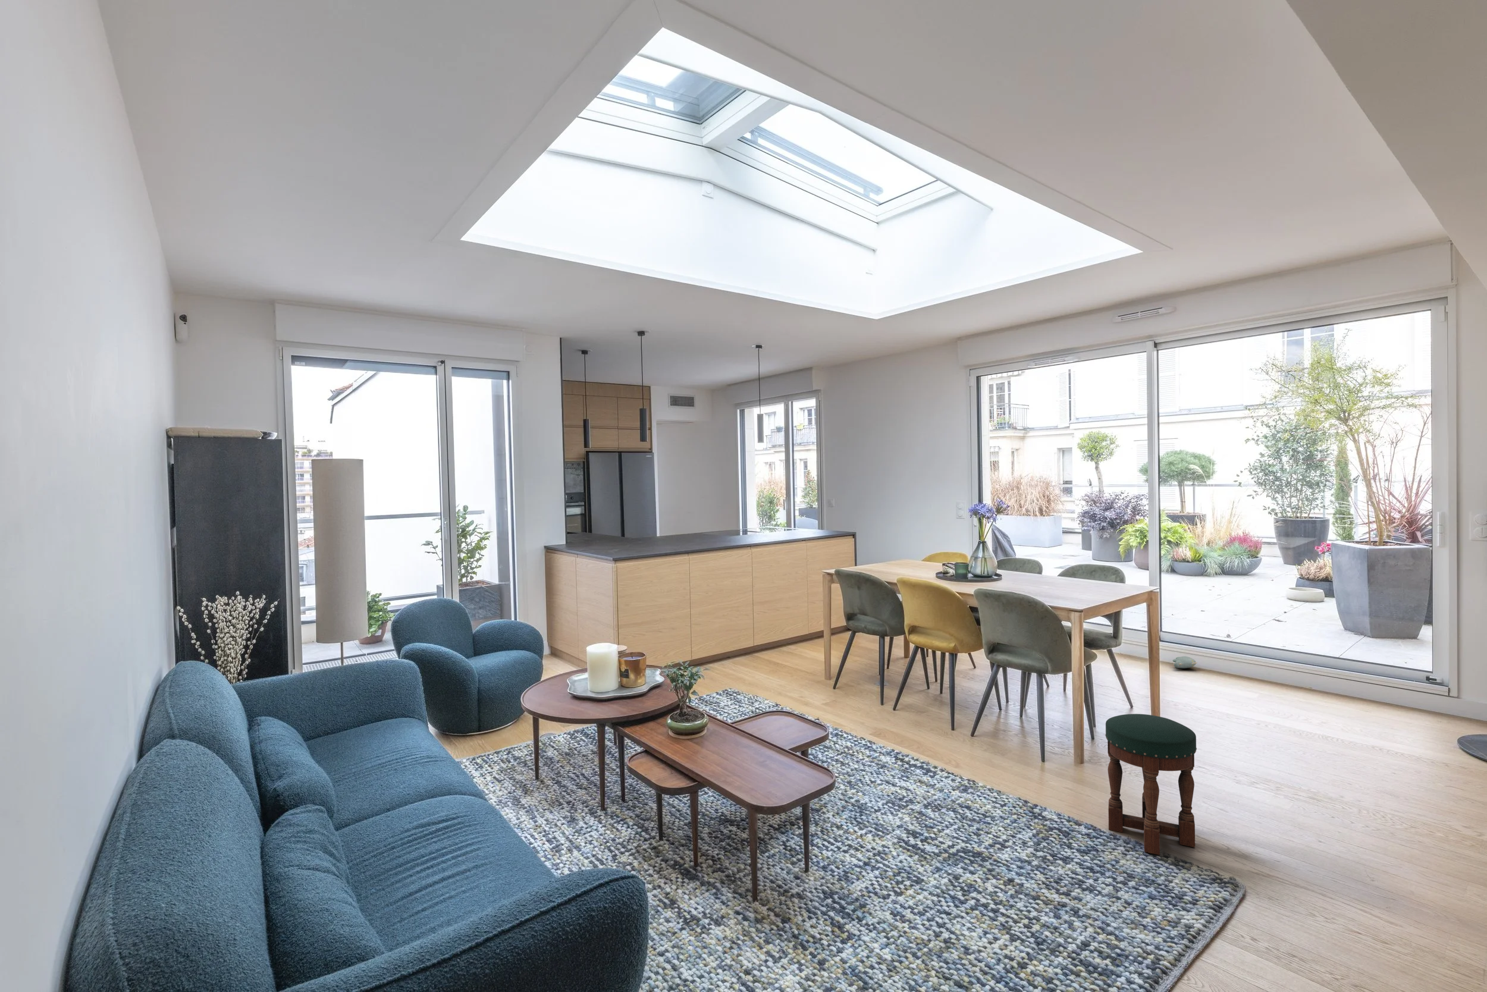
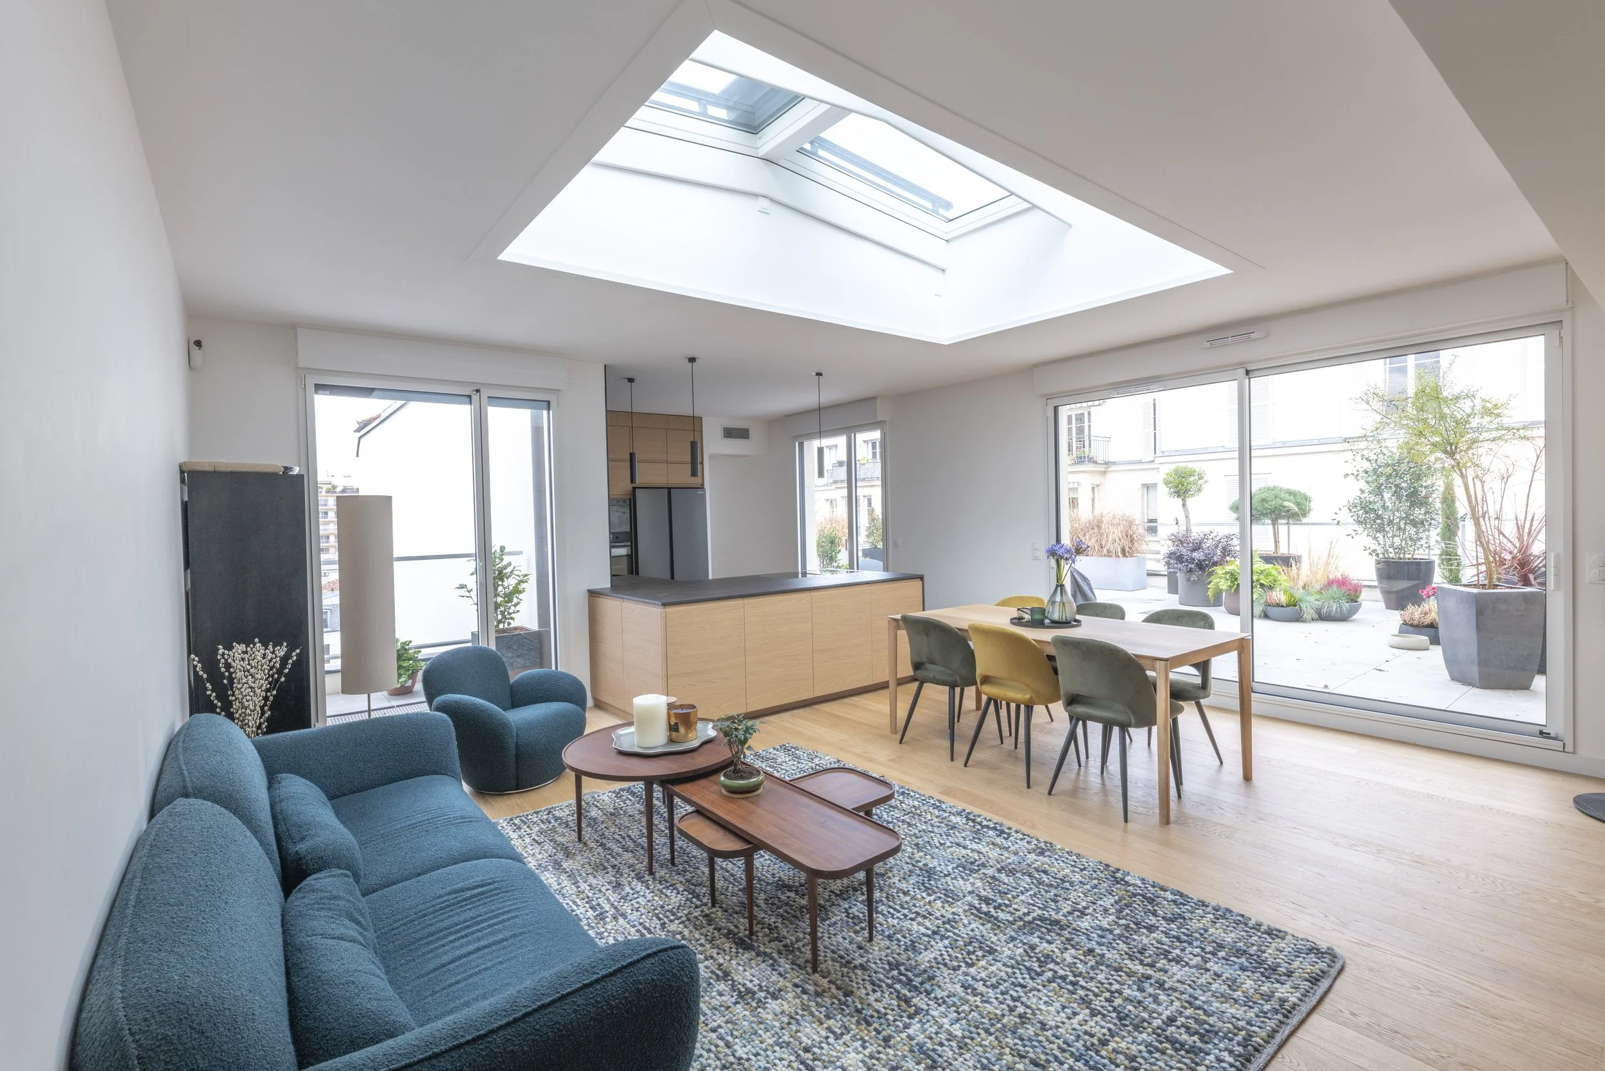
- stool [1105,713,1197,855]
- plush toy [1173,655,1198,669]
